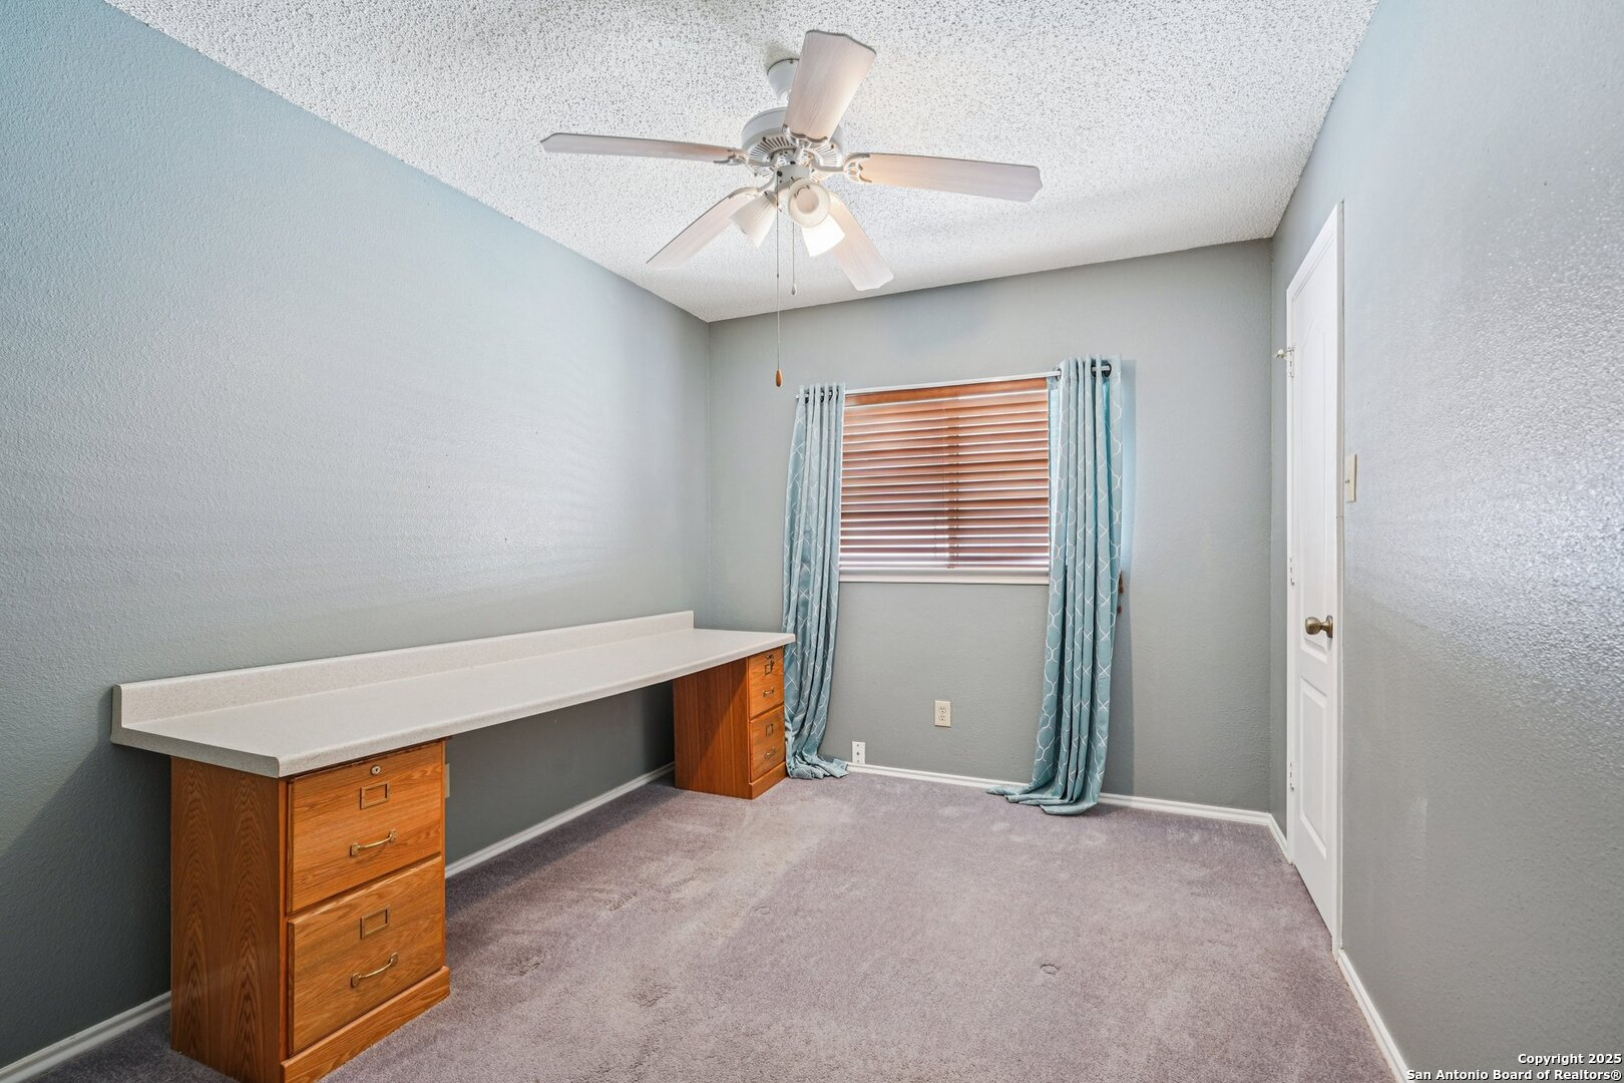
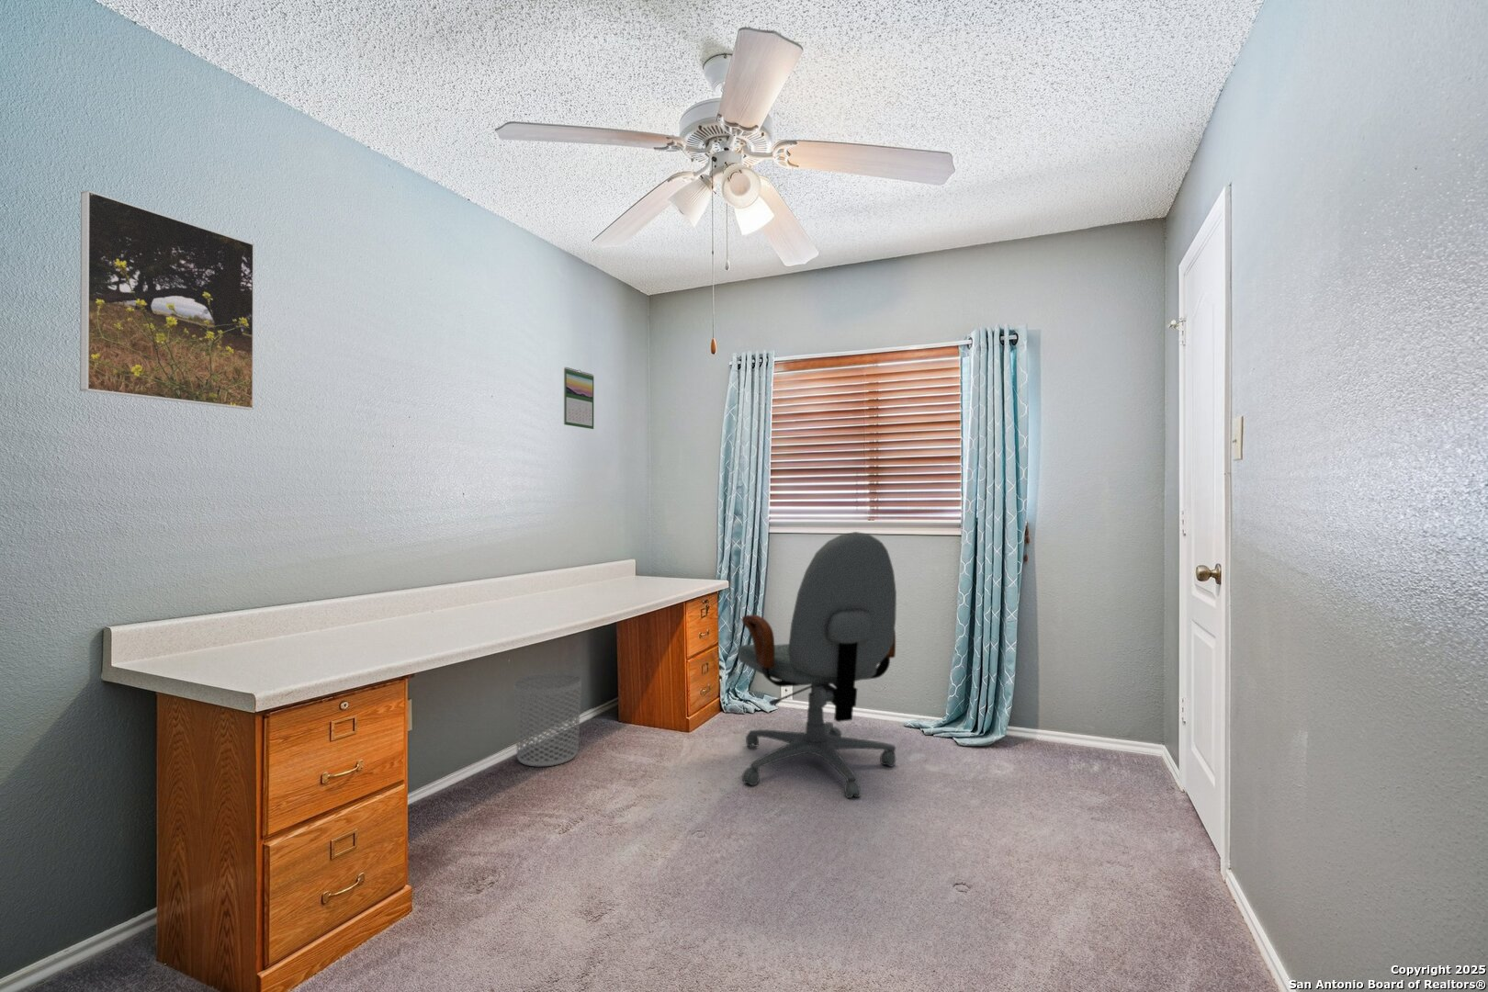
+ office chair [736,531,898,799]
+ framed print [79,189,256,411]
+ calendar [564,366,595,430]
+ waste bin [513,671,582,767]
